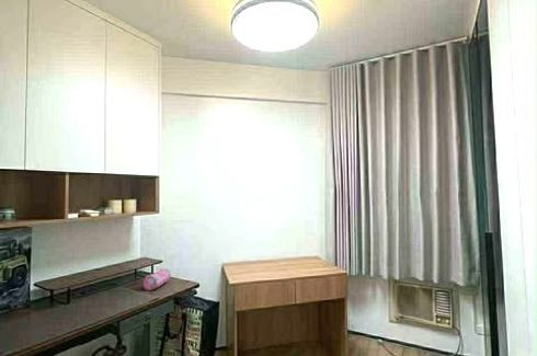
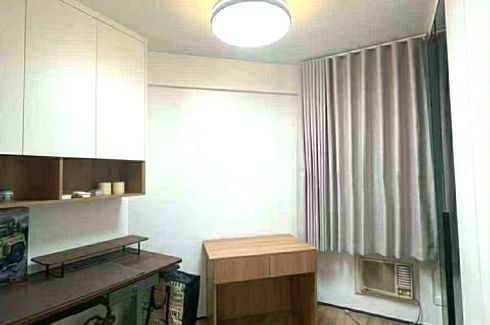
- pencil case [142,267,172,291]
